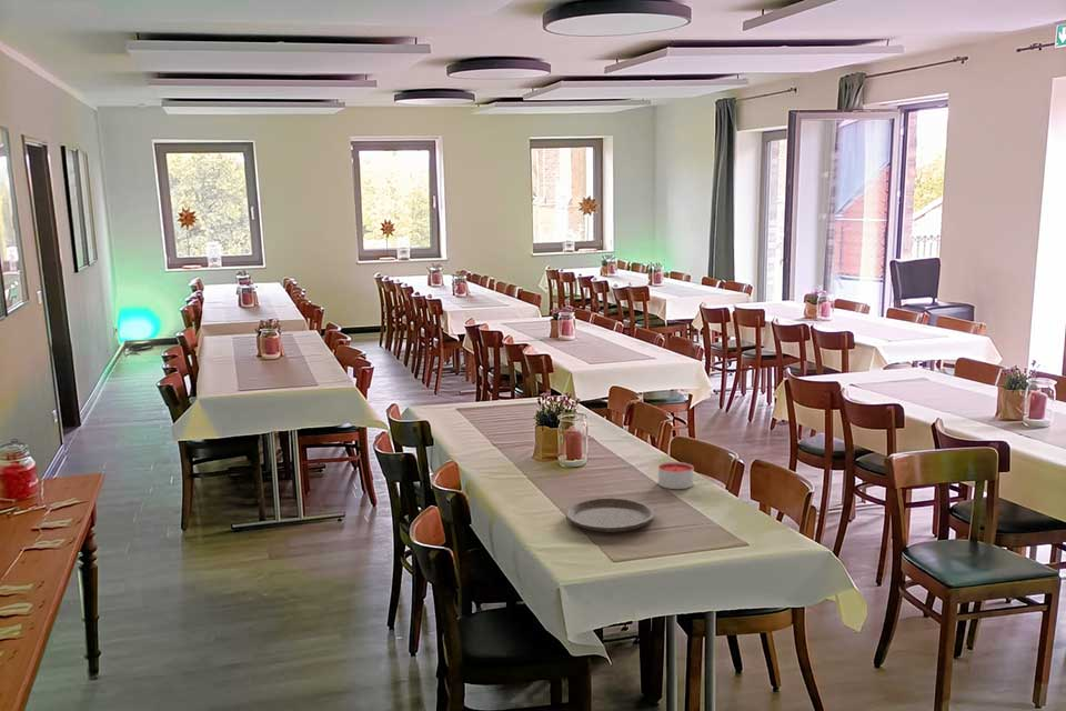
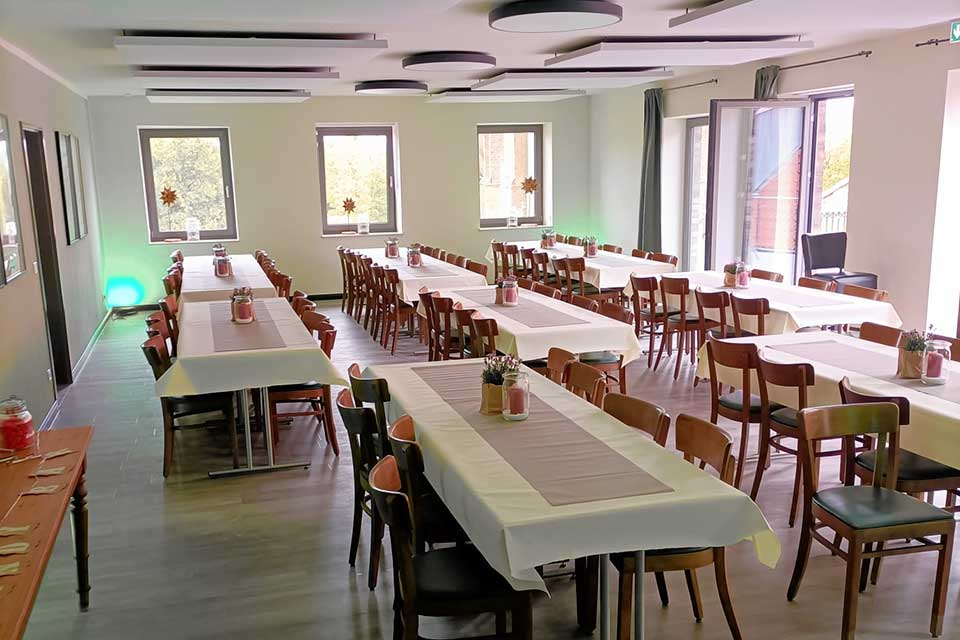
- candle [657,461,695,490]
- plate [564,497,657,533]
